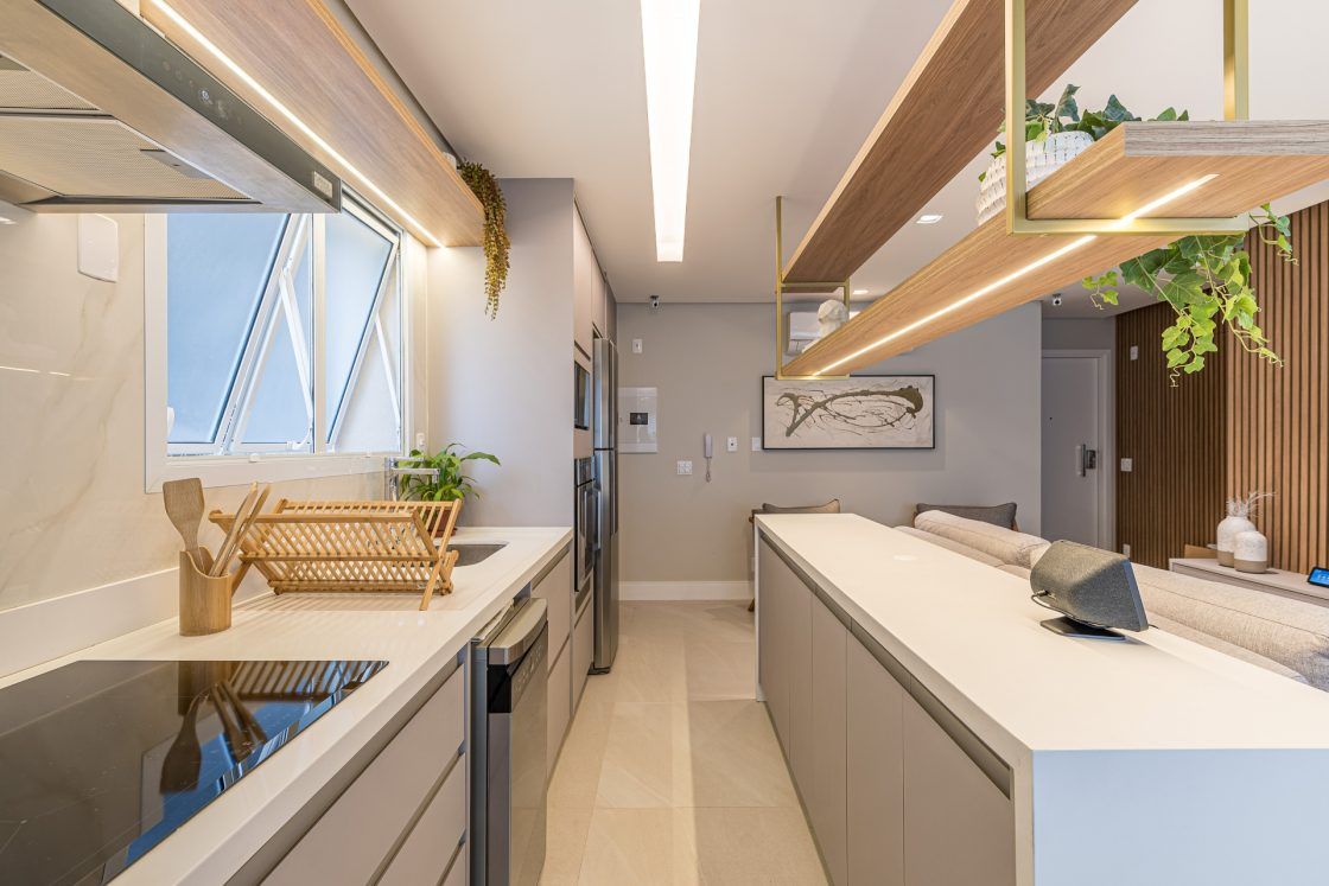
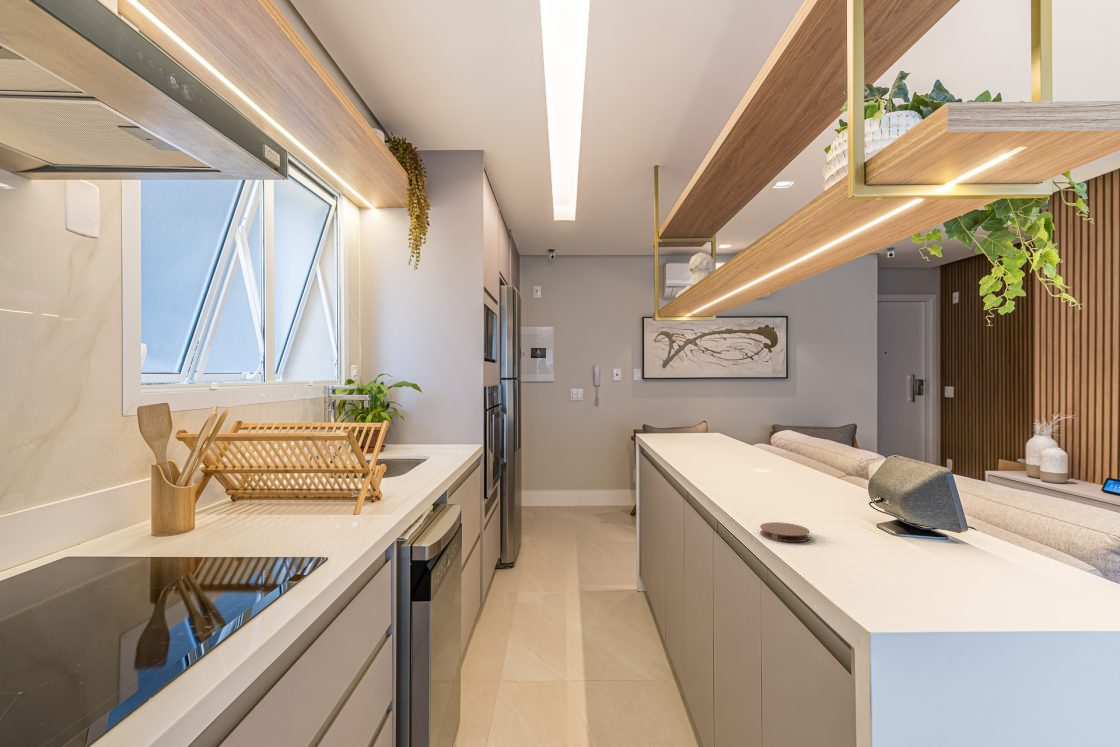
+ coaster [759,521,811,543]
